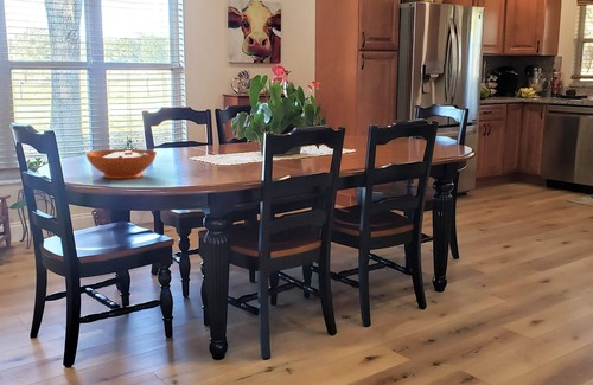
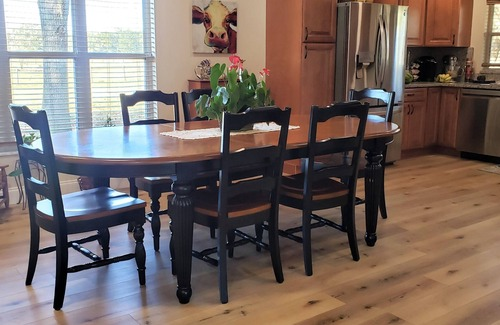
- decorative bowl [84,148,158,180]
